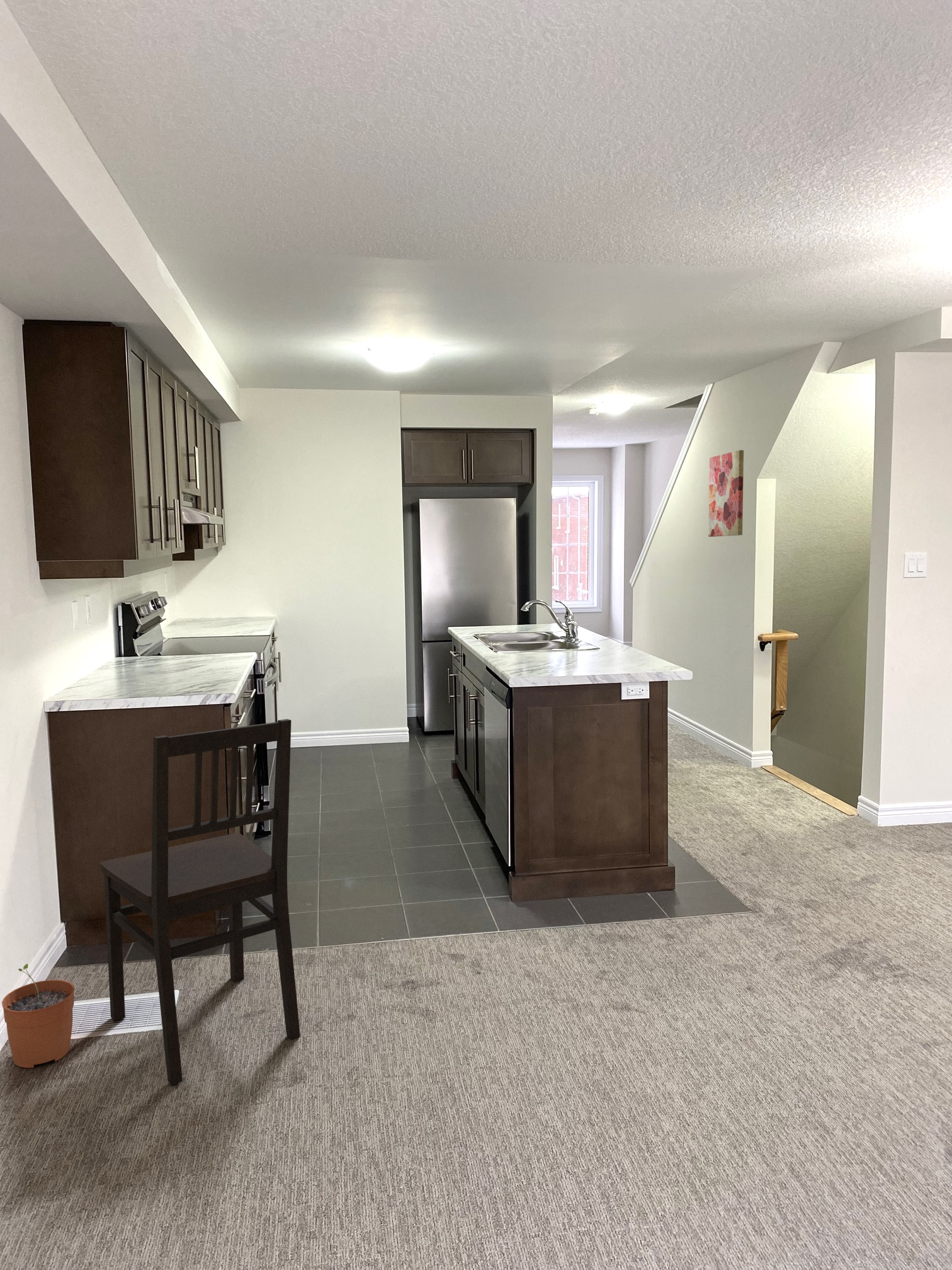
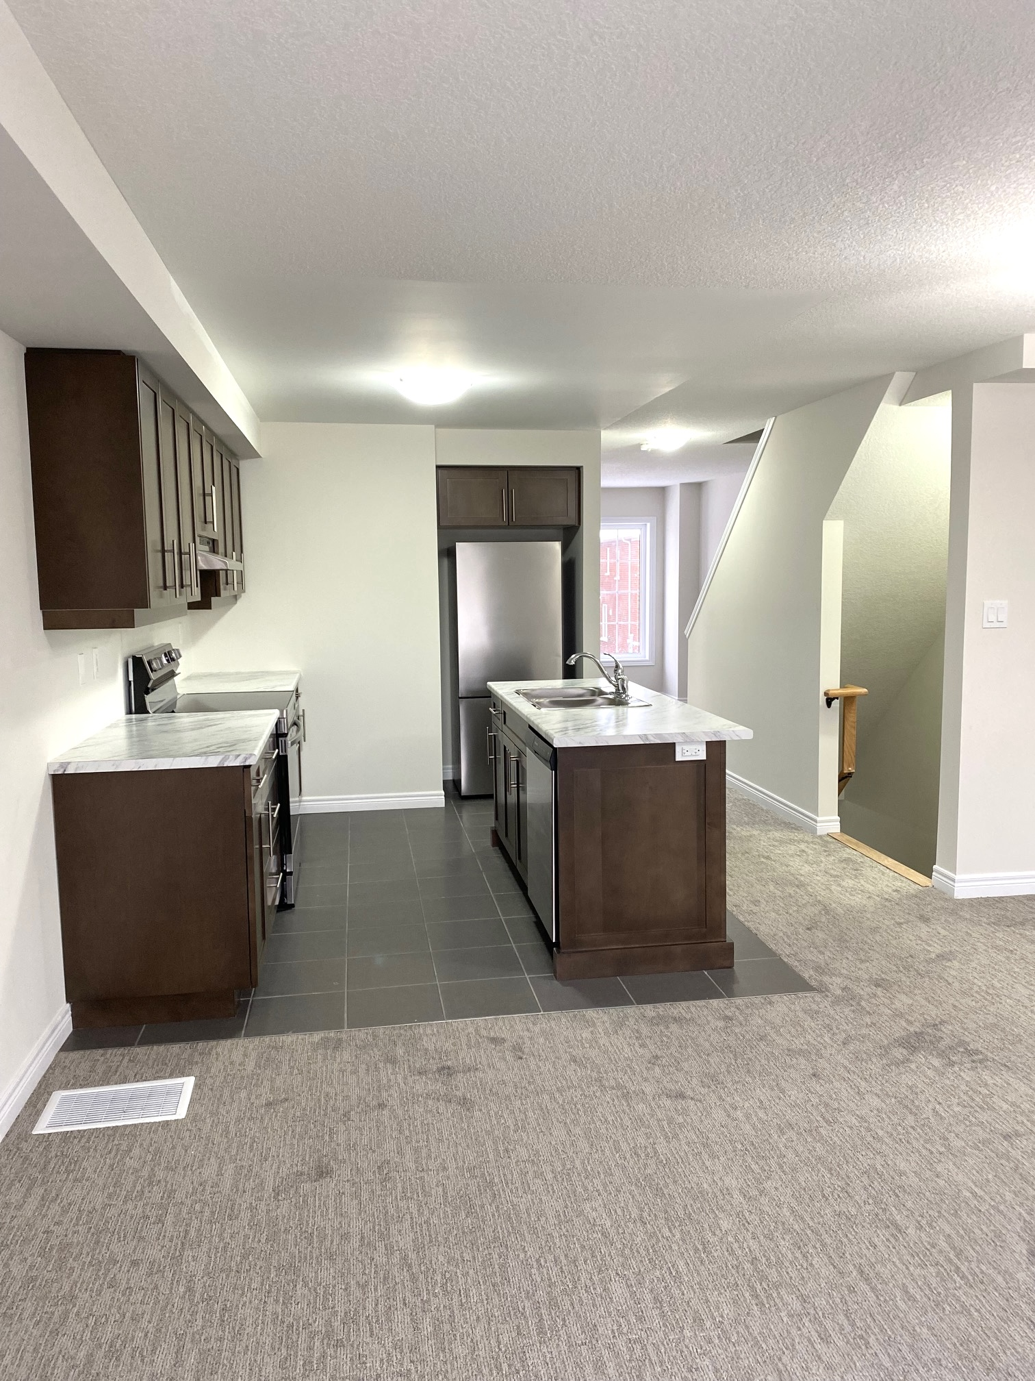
- dining chair [99,718,301,1086]
- wall art [708,450,744,537]
- plant pot [1,963,75,1068]
